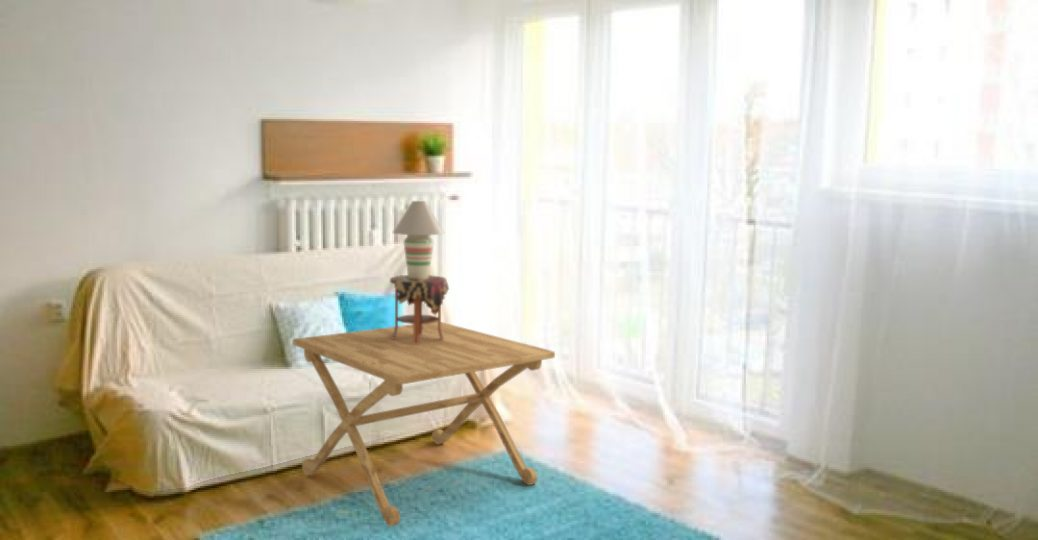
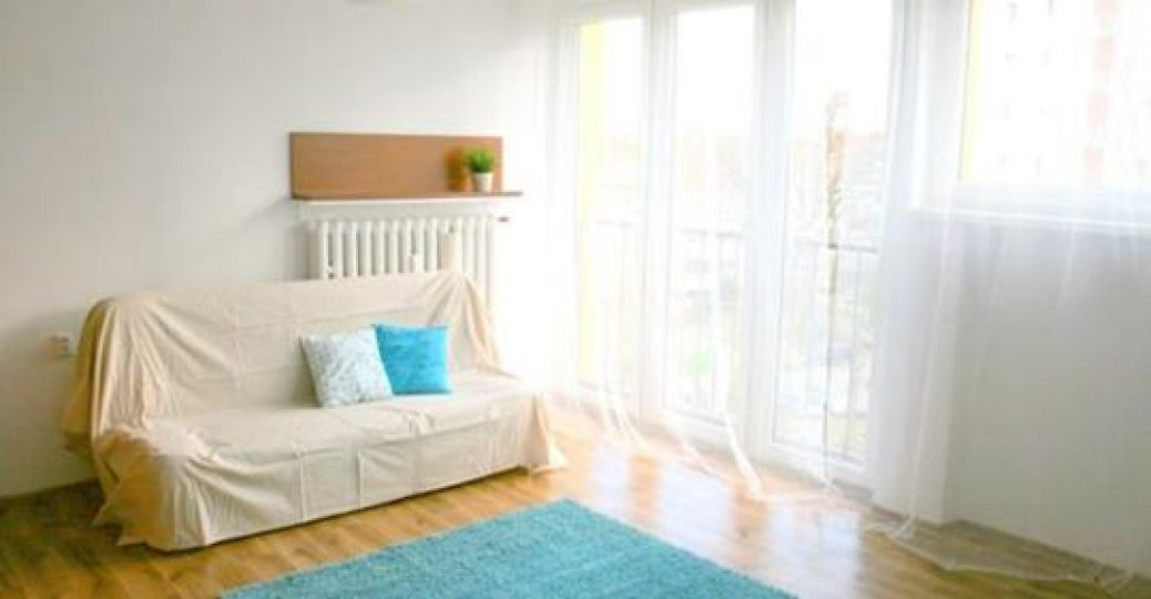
- table lamp [389,200,450,344]
- side table [292,321,556,528]
